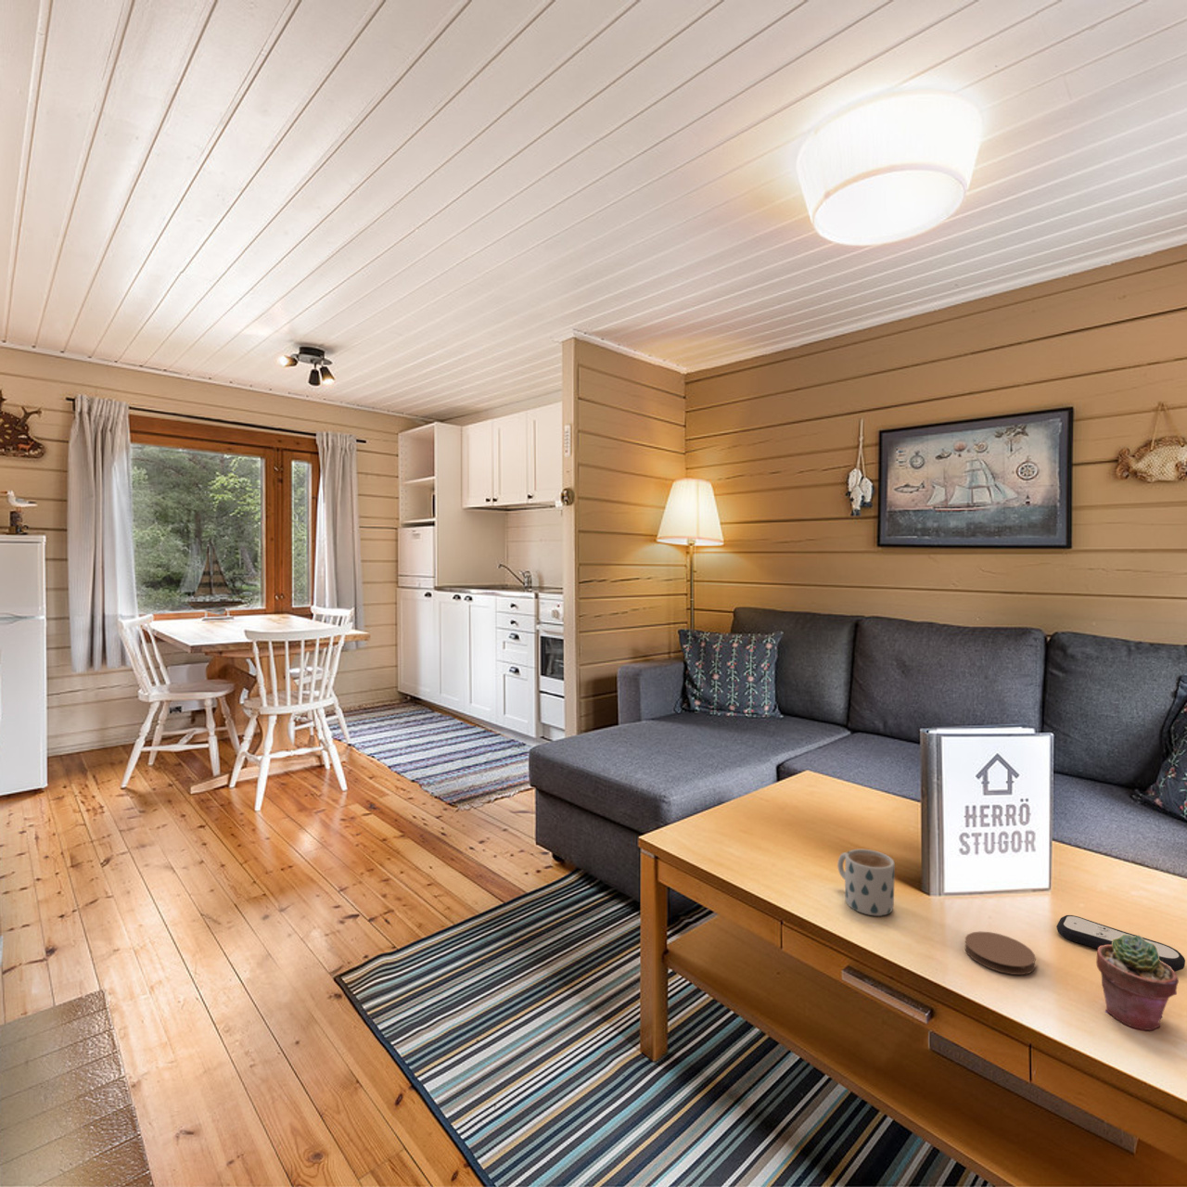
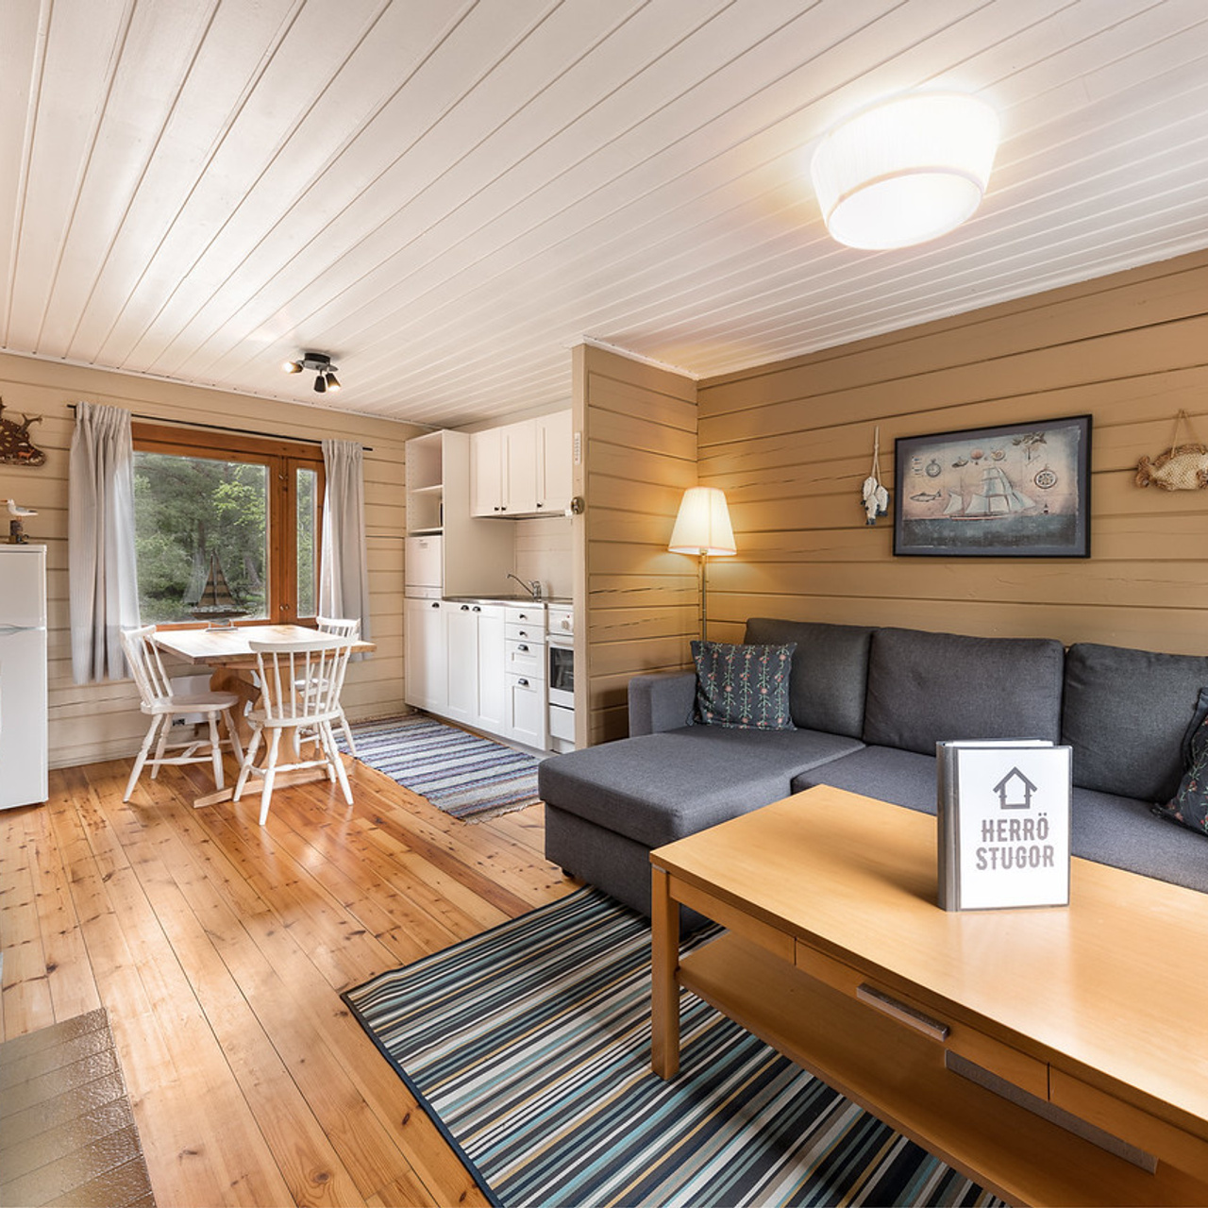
- mug [837,849,896,917]
- coaster [964,932,1037,975]
- potted succulent [1096,935,1179,1033]
- remote control [1055,914,1186,973]
